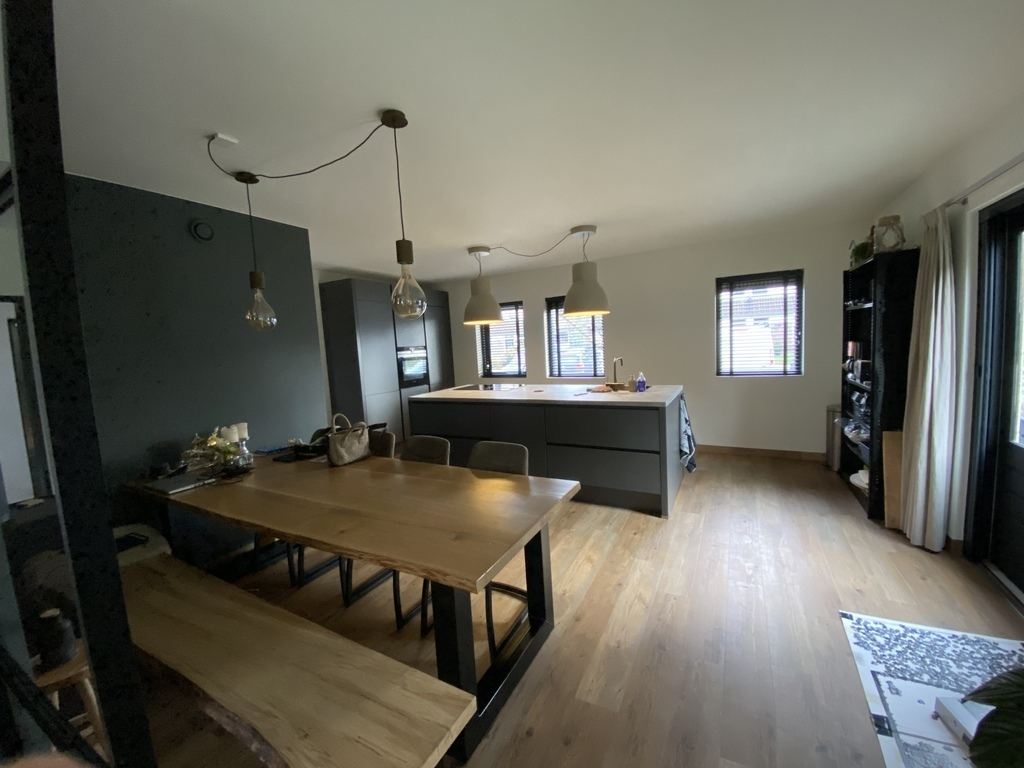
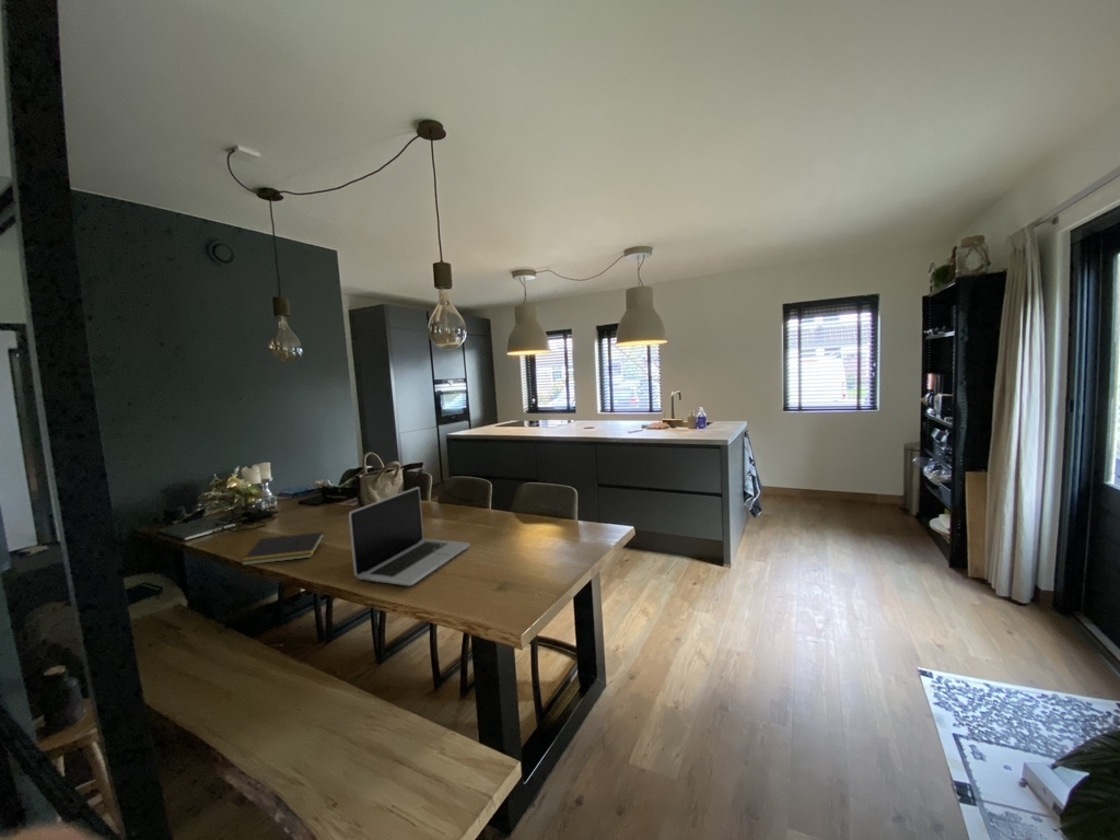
+ notepad [241,530,325,567]
+ laptop [348,486,471,586]
